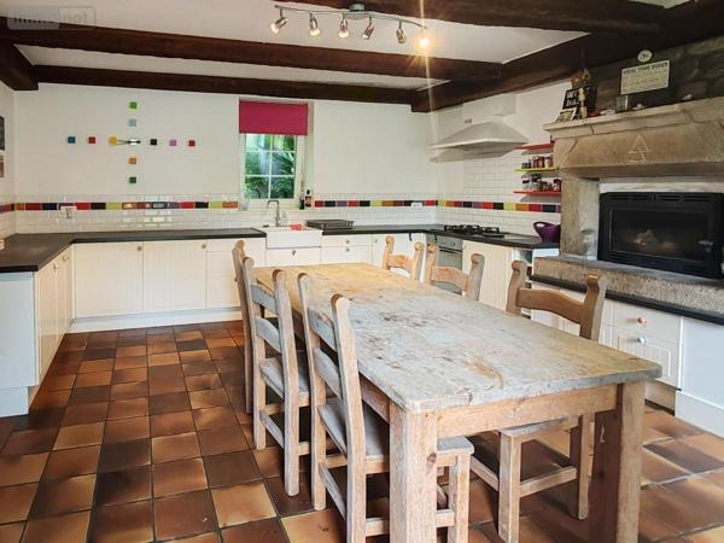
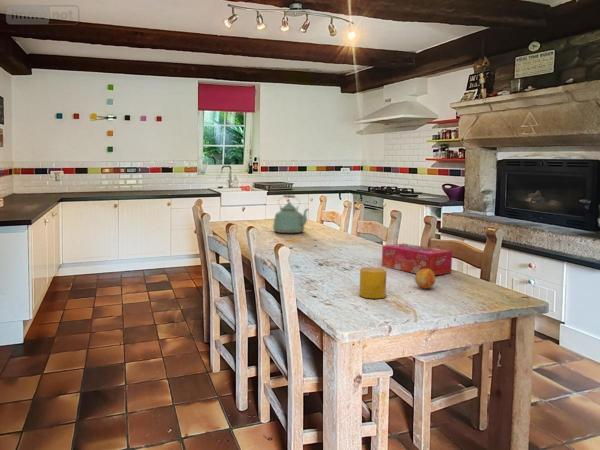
+ fruit [414,269,436,290]
+ cup [358,266,387,299]
+ kettle [272,194,309,234]
+ tissue box [381,243,453,276]
